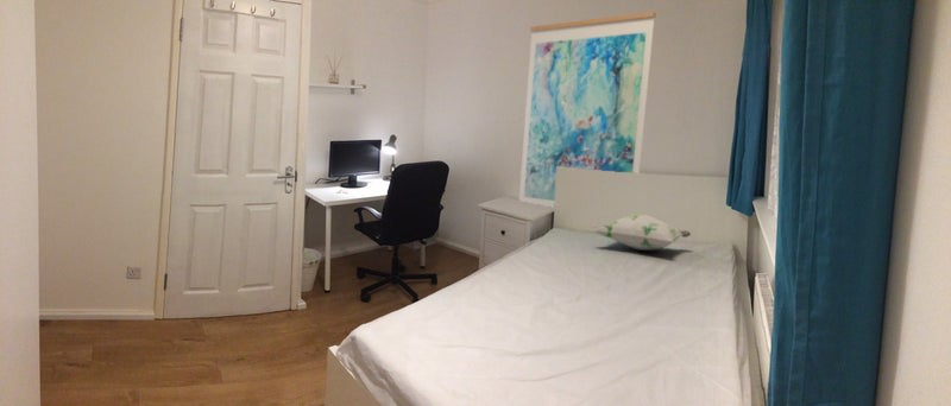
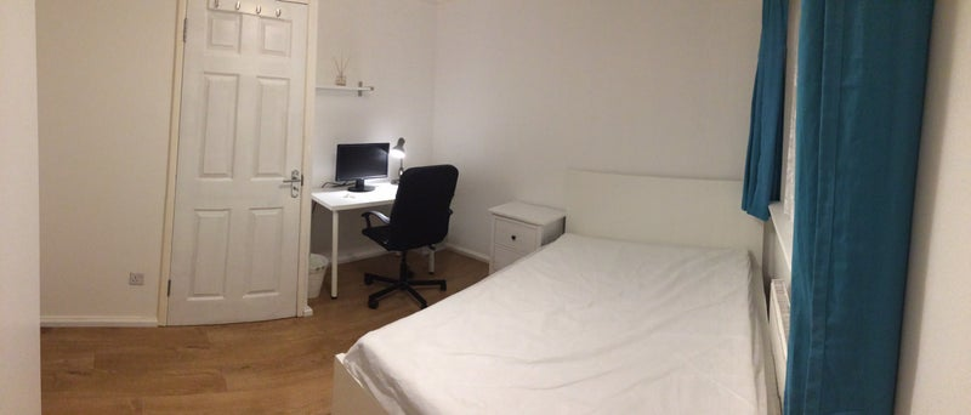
- wall art [518,11,657,209]
- decorative pillow [594,212,692,252]
